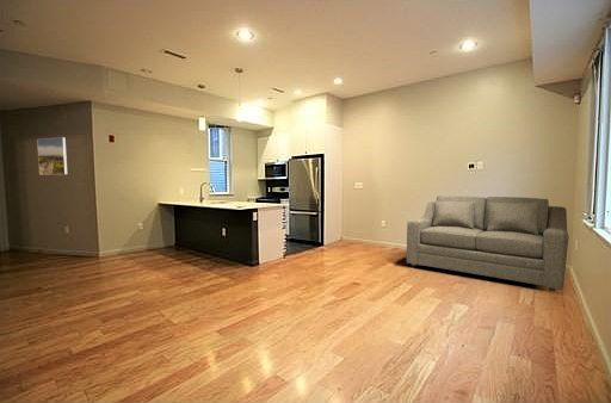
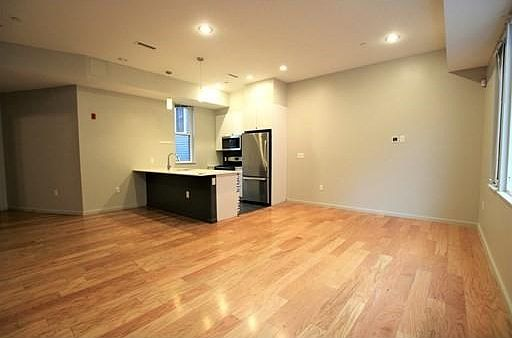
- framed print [36,136,68,176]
- sofa [406,194,570,292]
